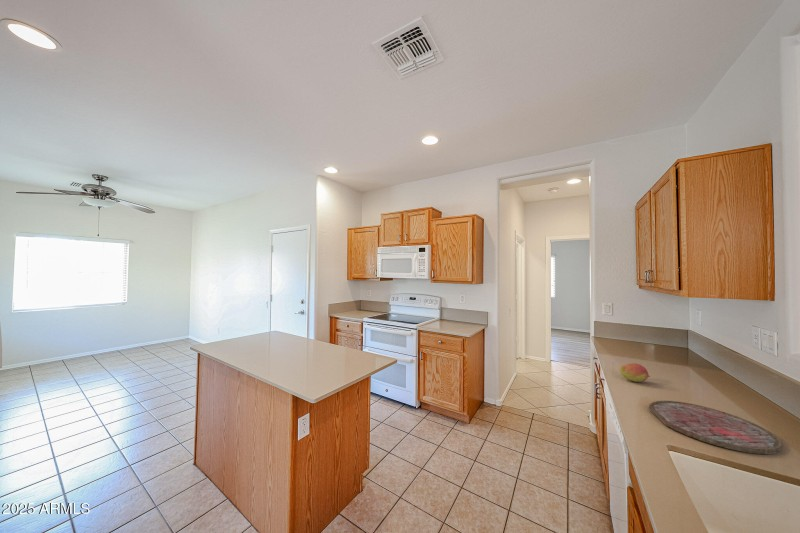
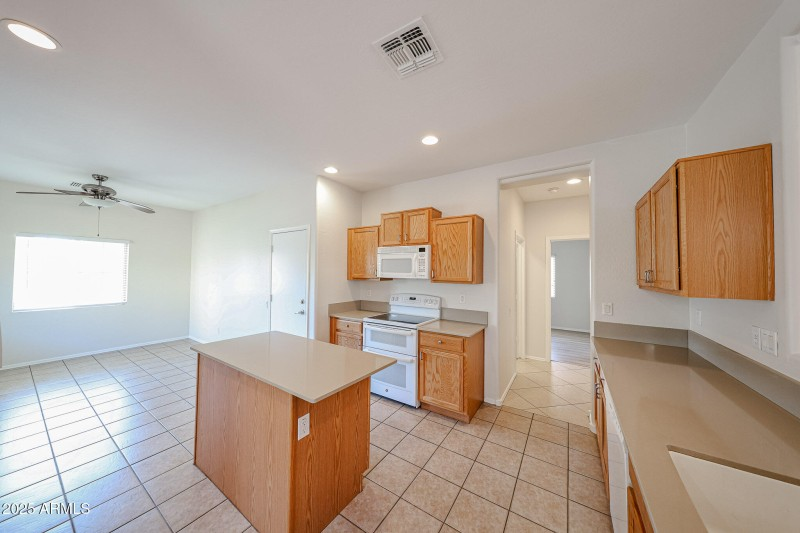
- fruit [619,362,651,383]
- cutting board [648,400,783,455]
